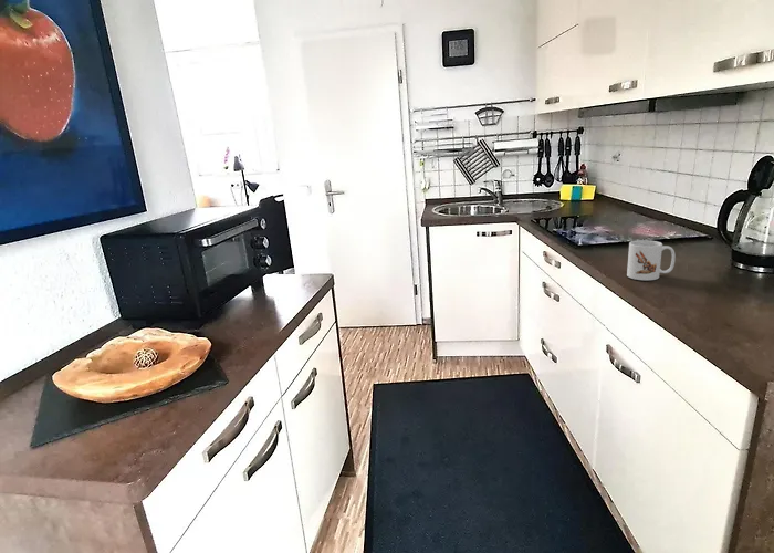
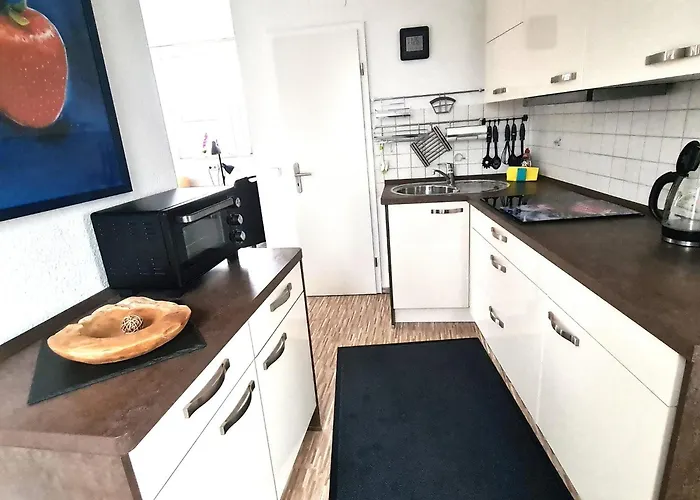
- mug [626,239,677,281]
